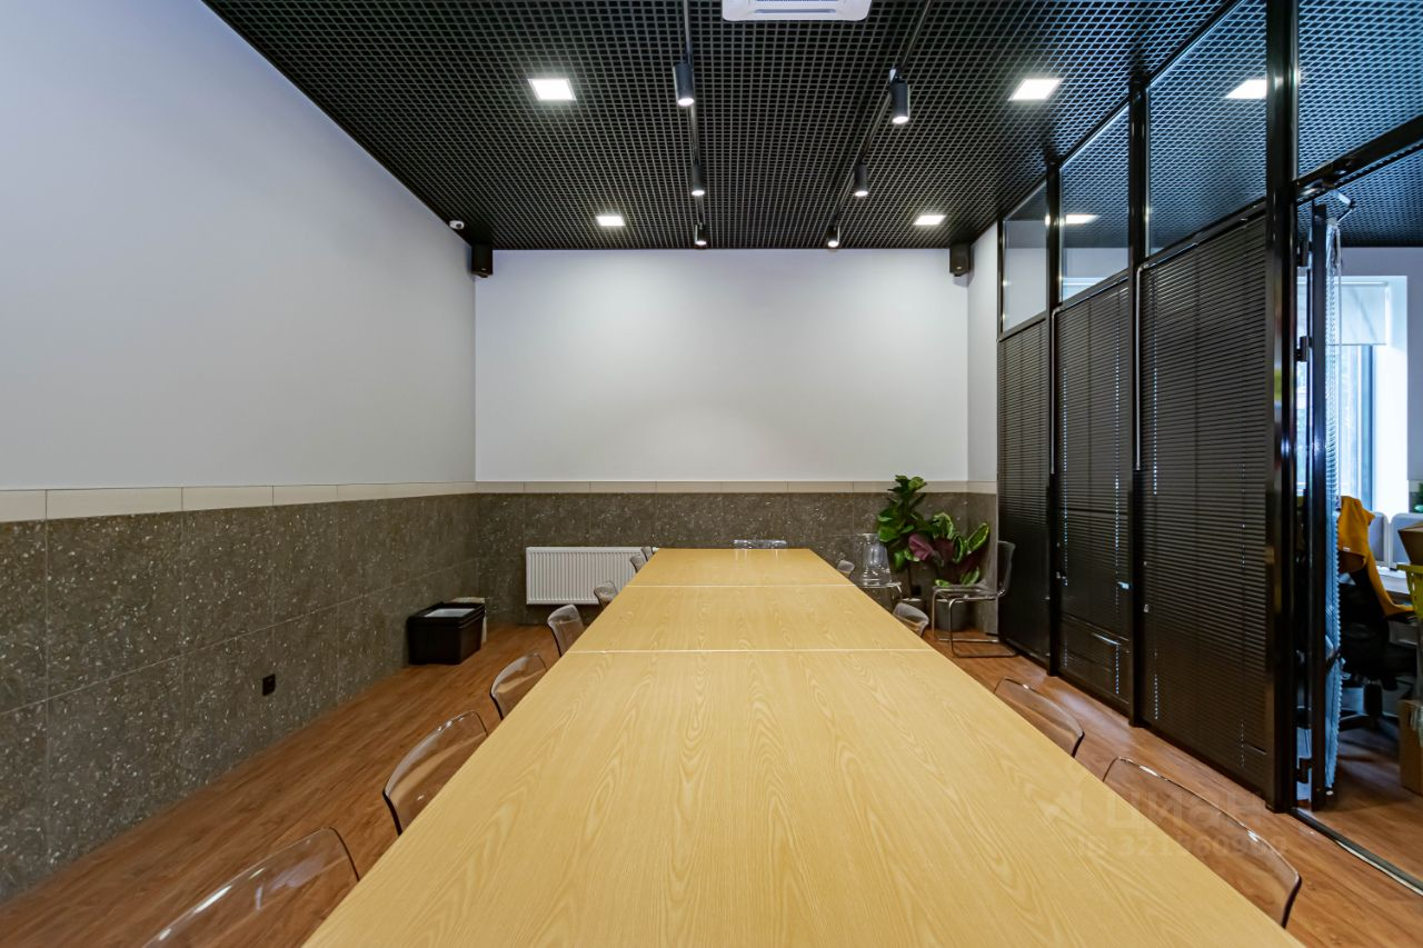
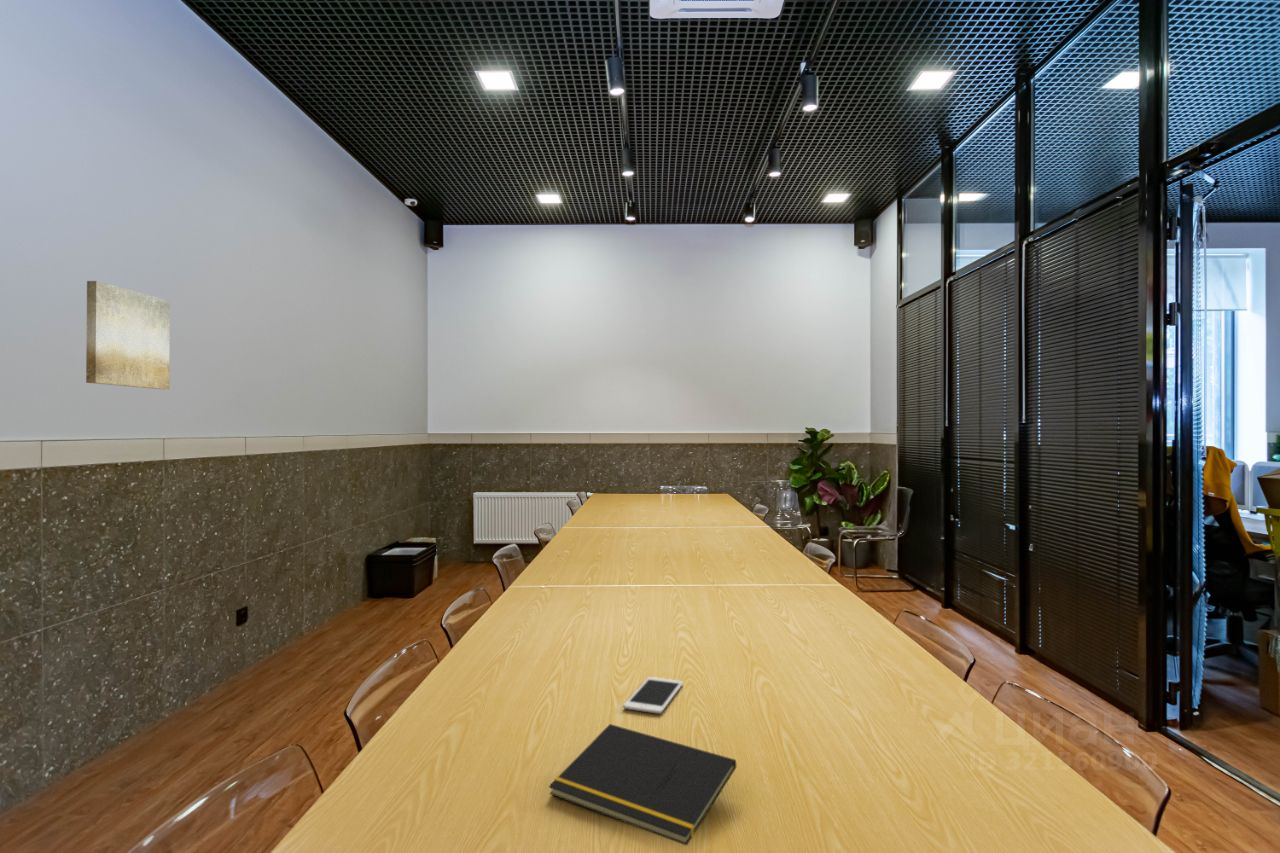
+ notepad [548,723,737,847]
+ wall art [85,280,171,390]
+ cell phone [622,676,684,715]
